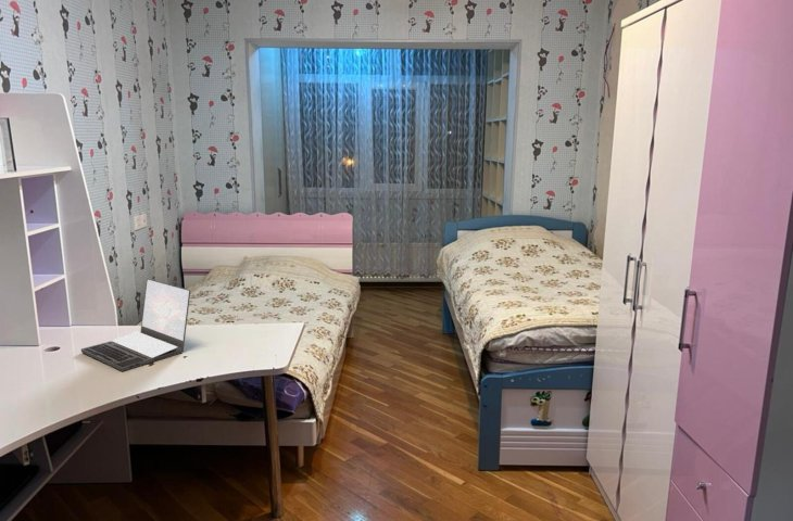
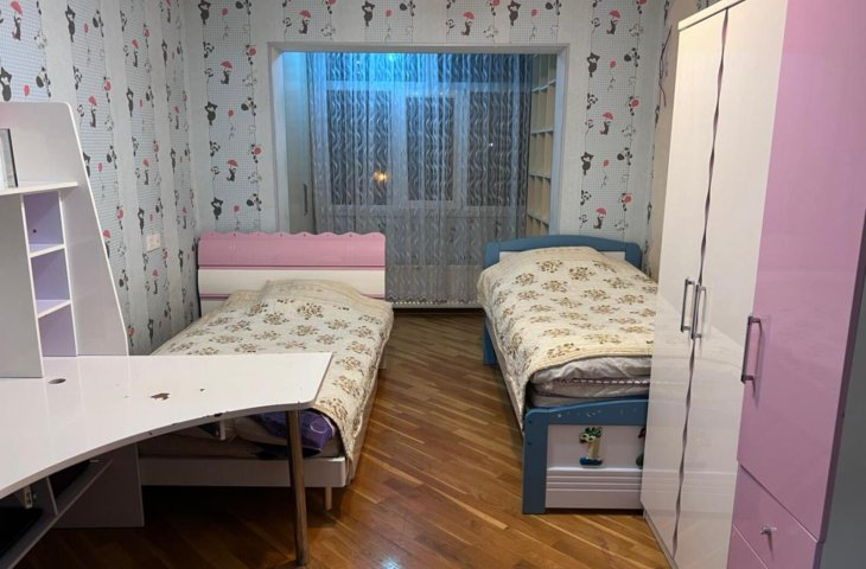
- laptop [80,278,191,372]
